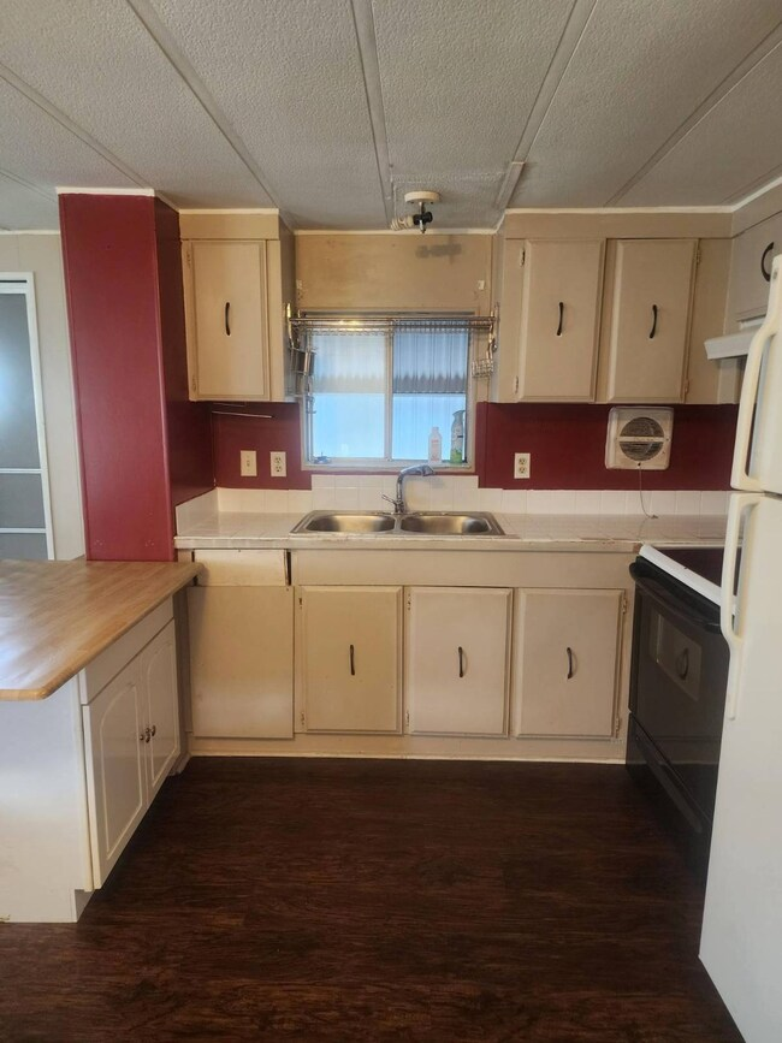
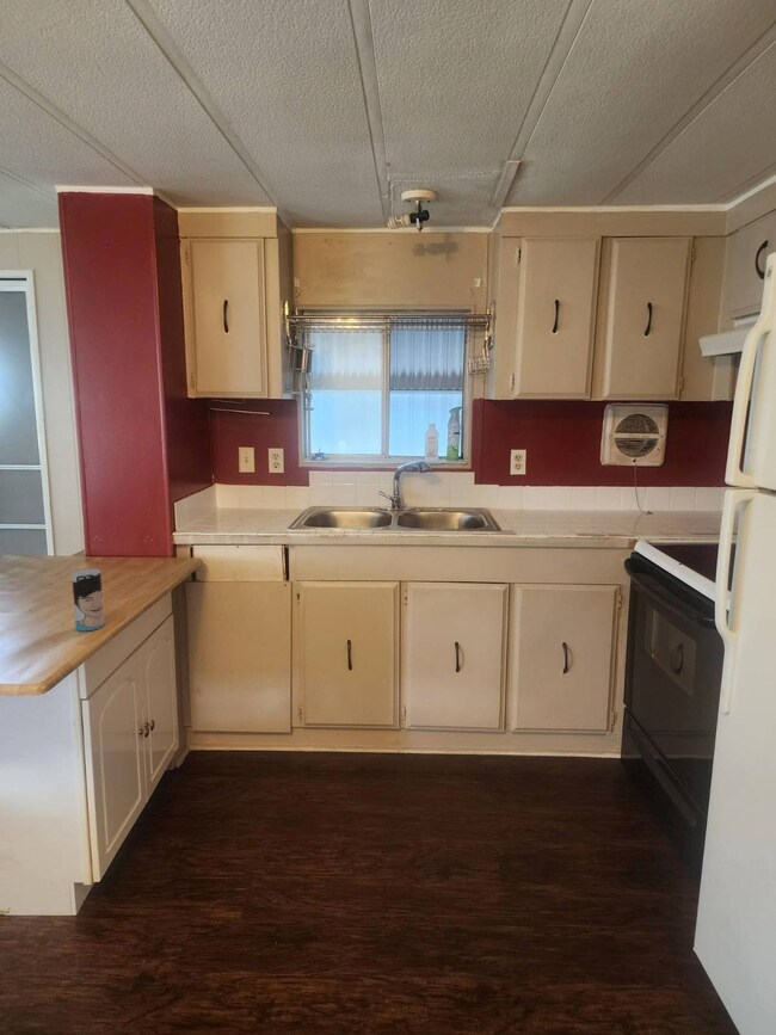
+ cup [70,568,105,632]
